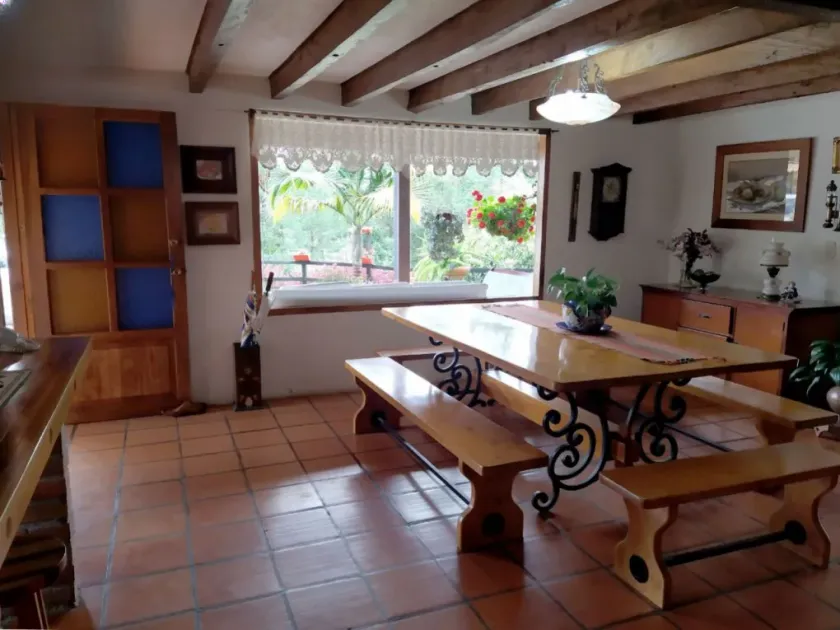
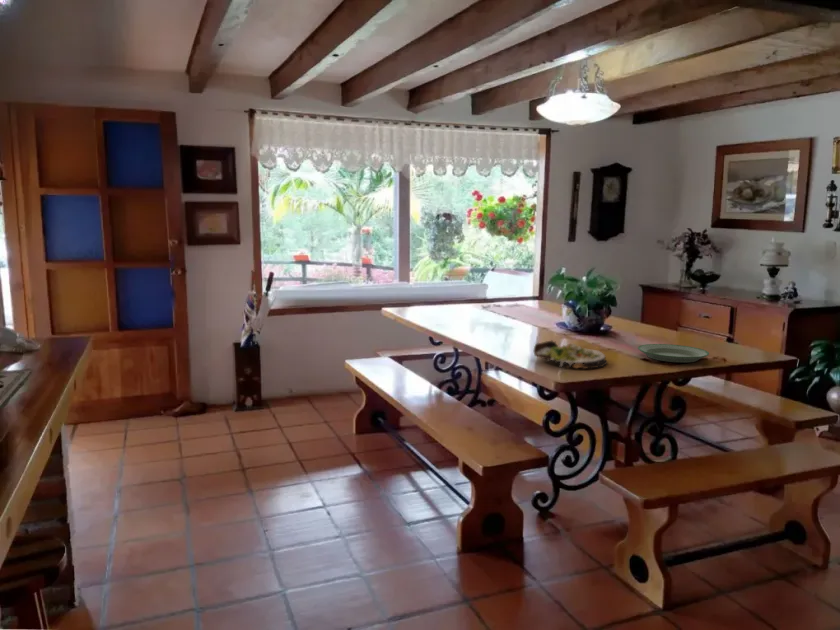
+ plate [637,343,710,364]
+ salad plate [532,339,608,370]
